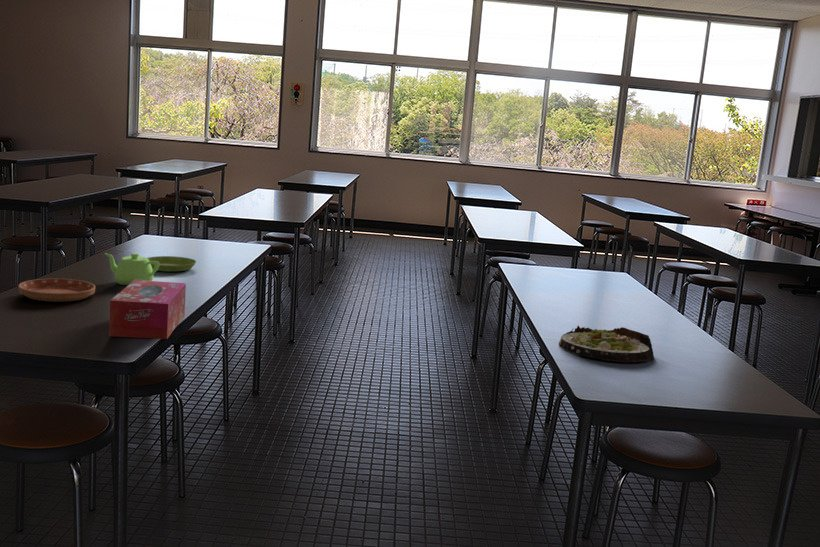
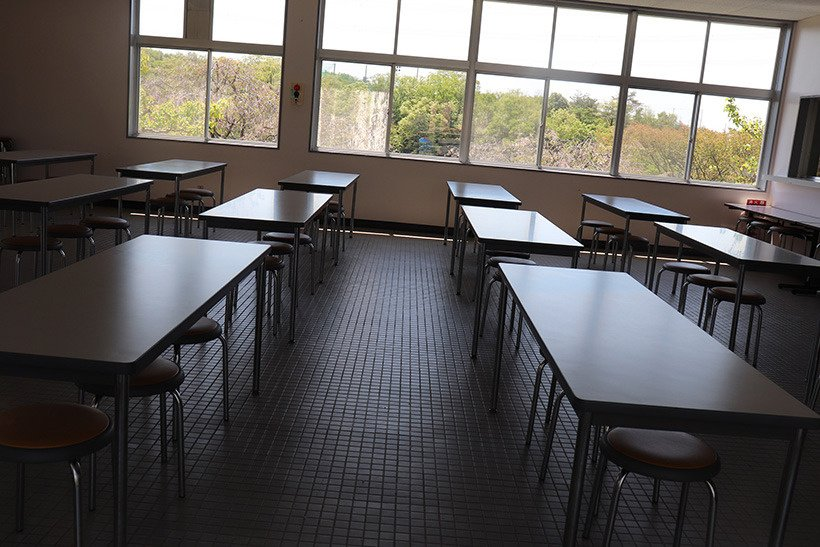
- saucer [146,255,197,273]
- salad plate [558,325,655,363]
- teapot [104,252,159,286]
- saucer [17,278,96,303]
- tissue box [108,280,187,340]
